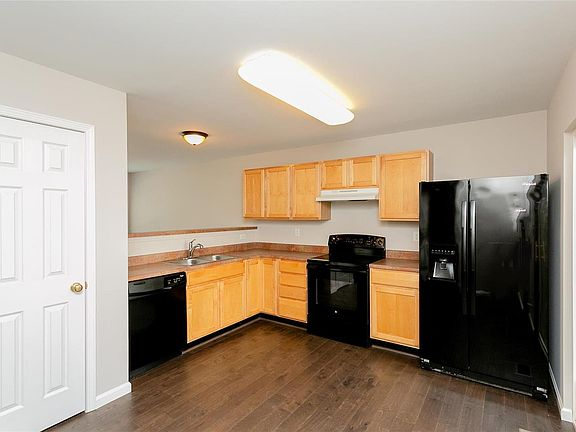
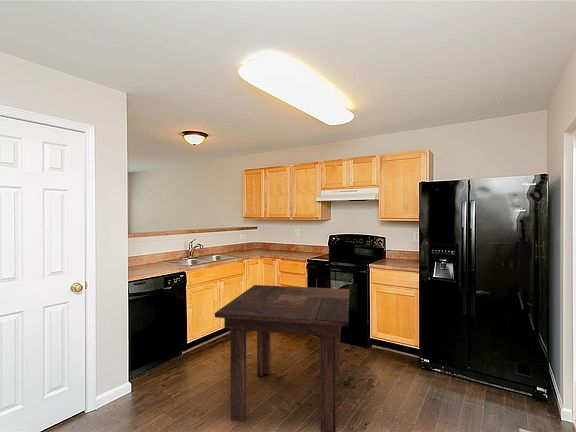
+ dining table [214,284,351,432]
